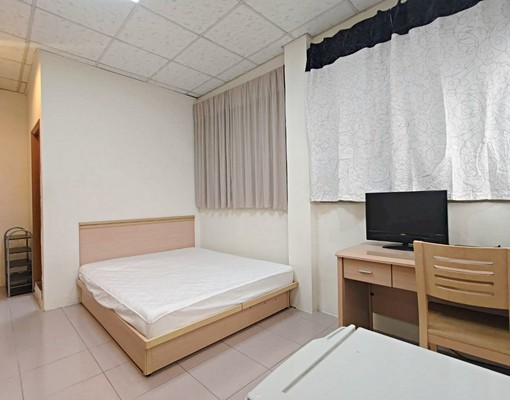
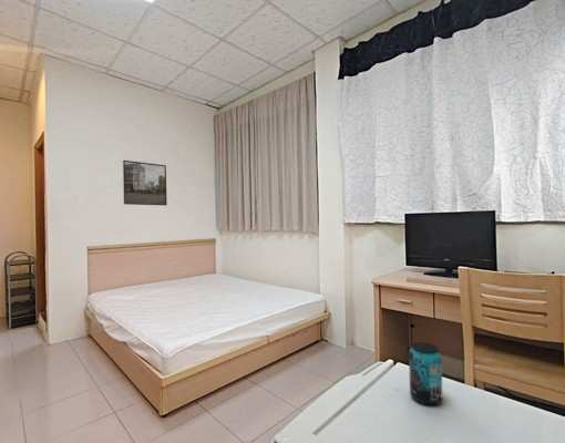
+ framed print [122,159,168,206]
+ beverage can [408,341,443,405]
